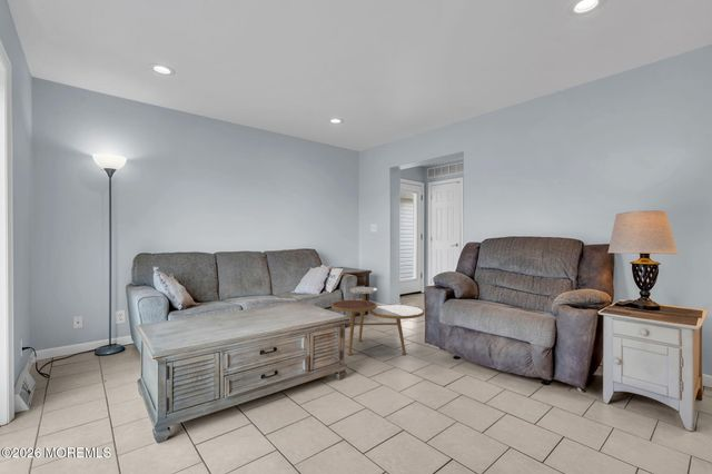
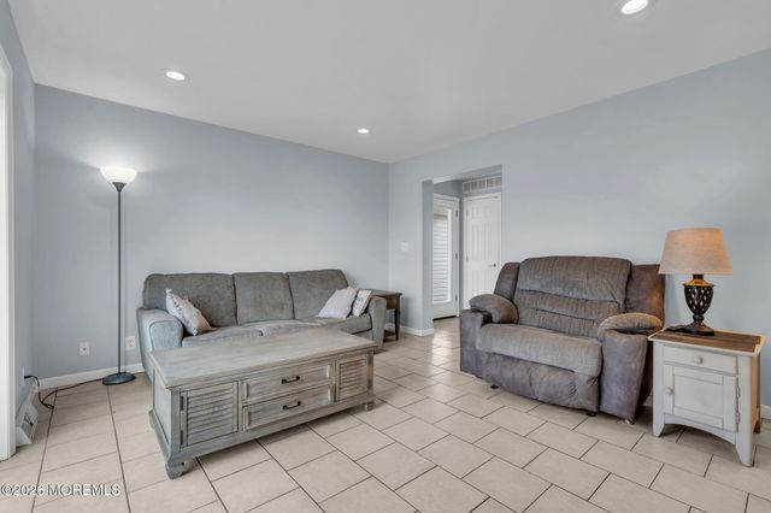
- side table [330,286,425,356]
